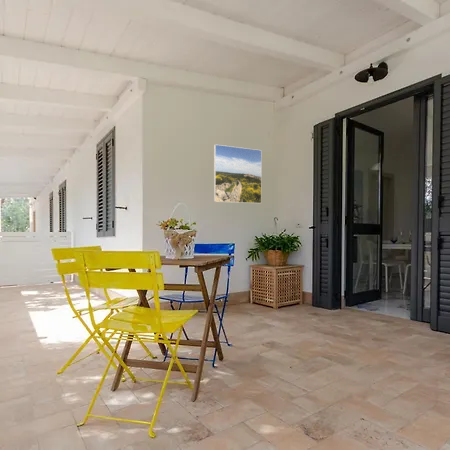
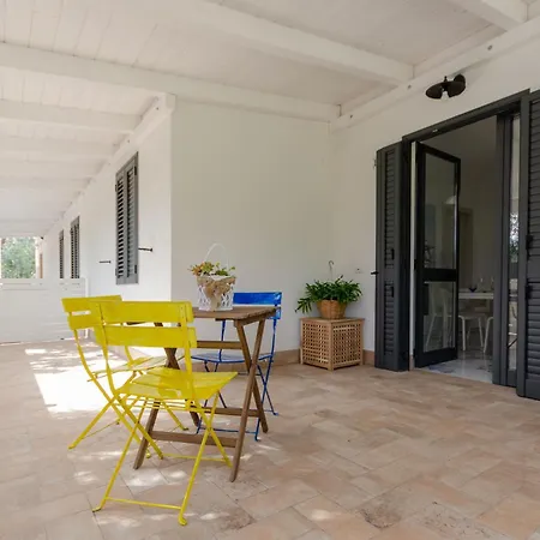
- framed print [213,143,263,204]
